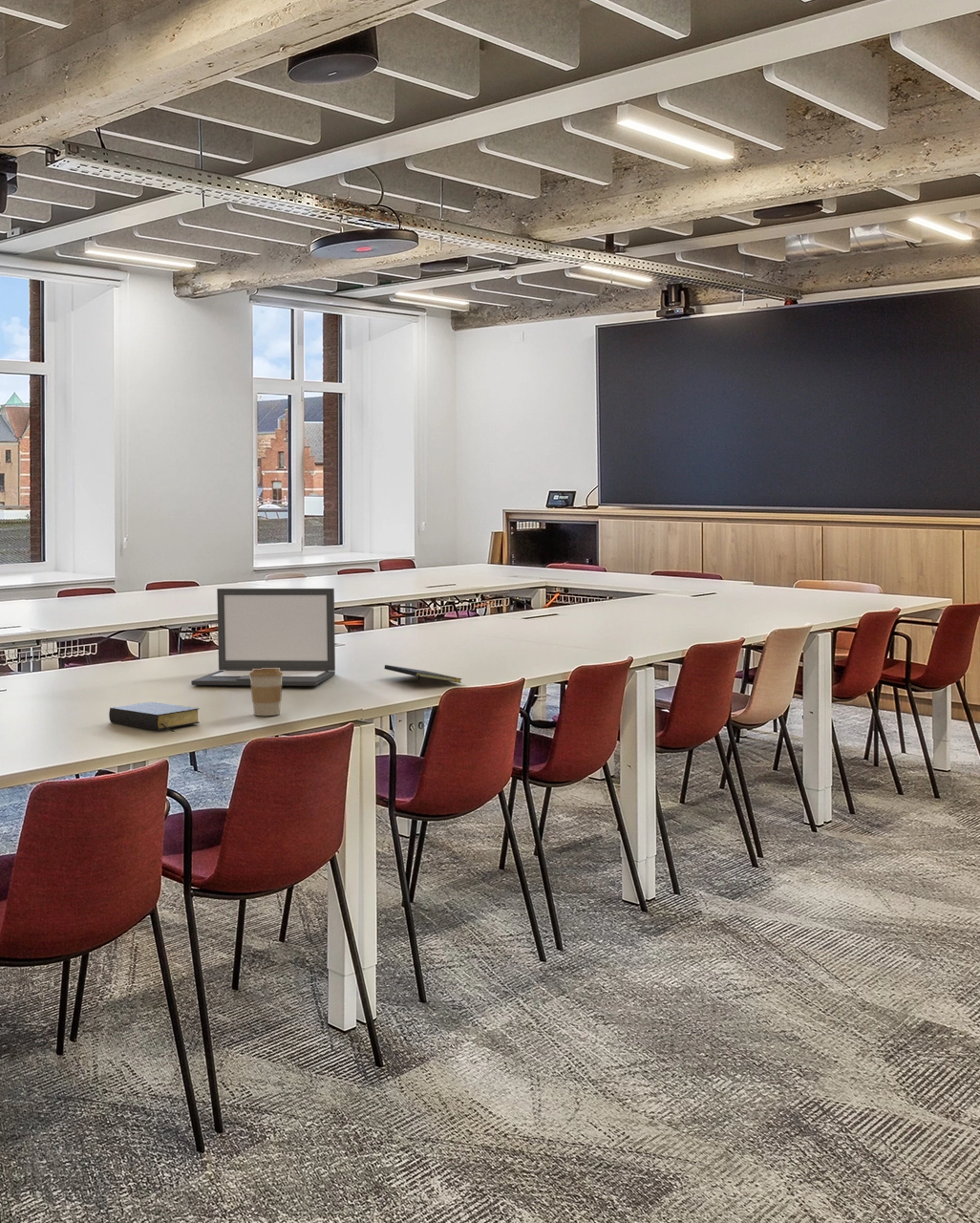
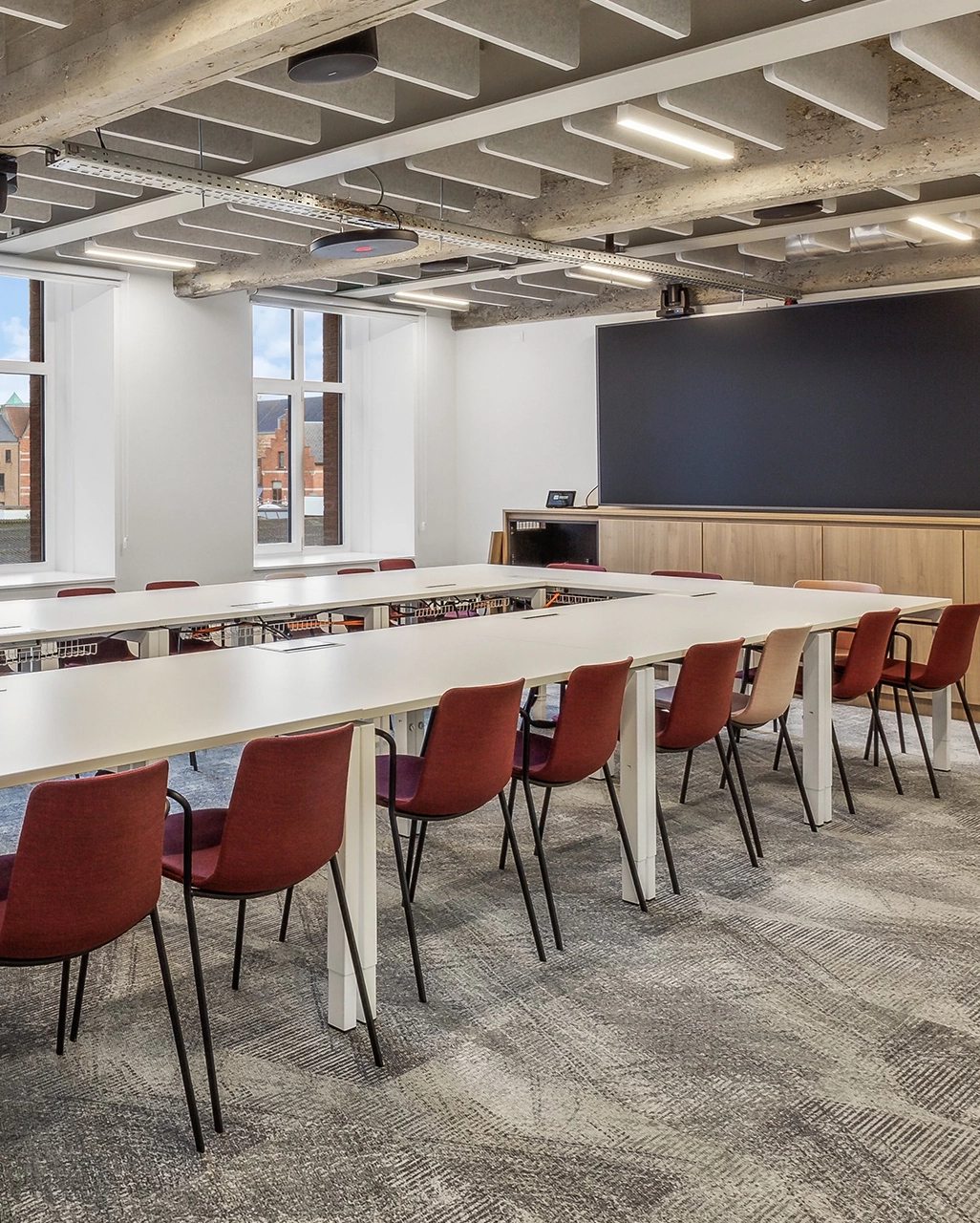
- laptop [190,588,336,687]
- notepad [383,664,463,688]
- coffee cup [249,668,284,717]
- bible [108,701,201,733]
